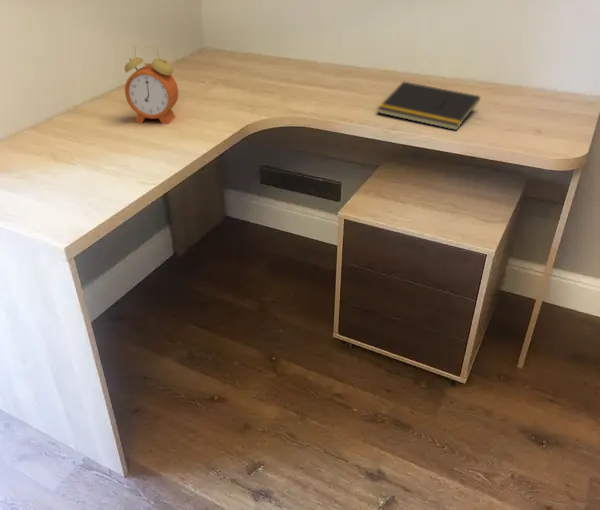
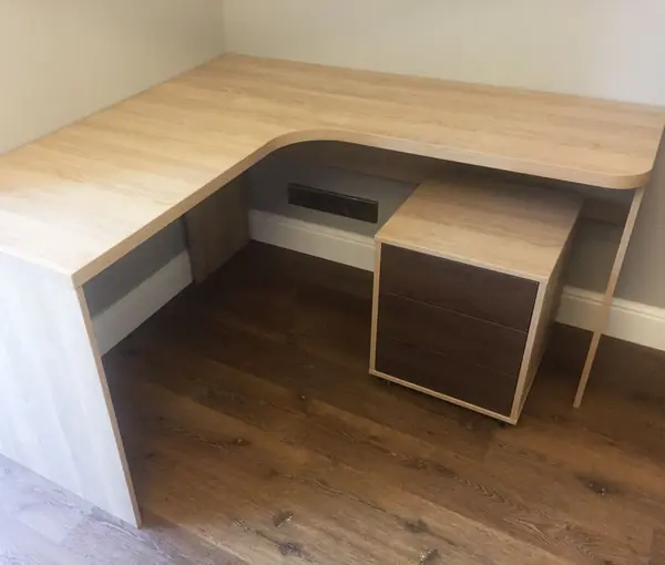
- alarm clock [124,45,179,125]
- notepad [376,80,481,131]
